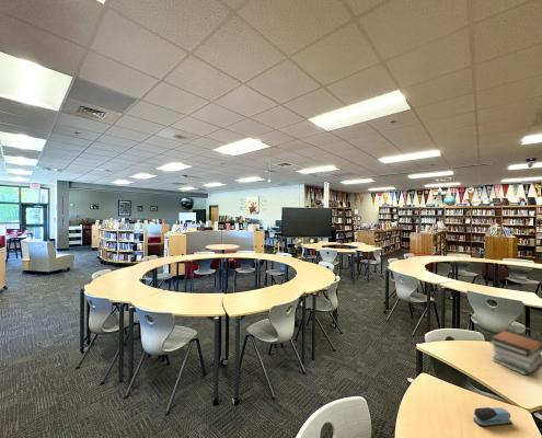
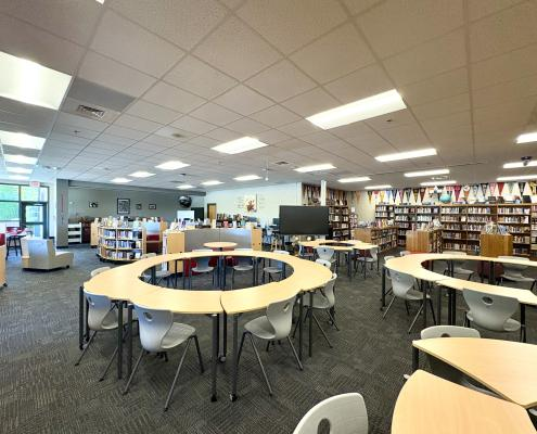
- book stack [488,328,542,377]
- stapler [473,406,514,428]
